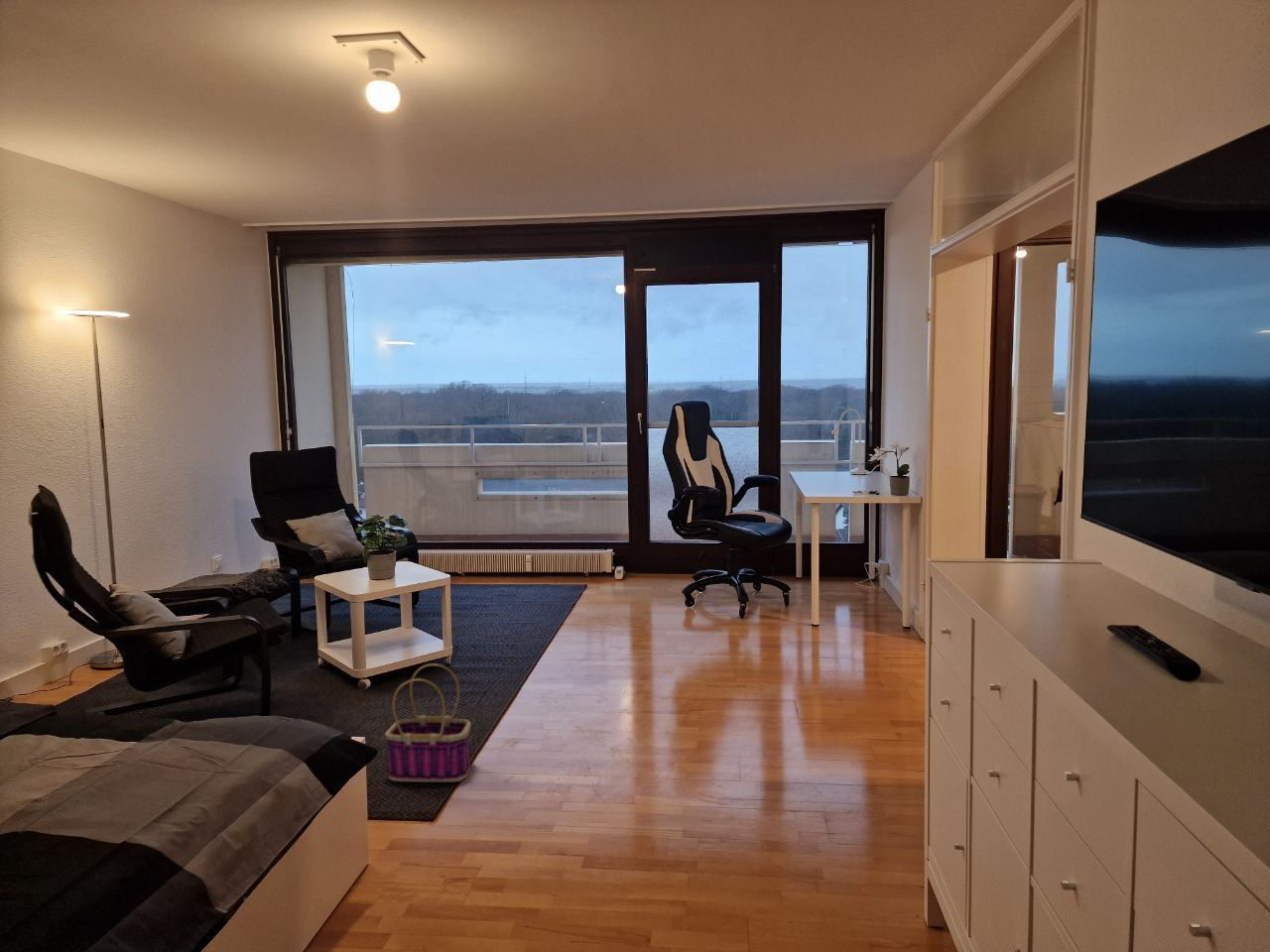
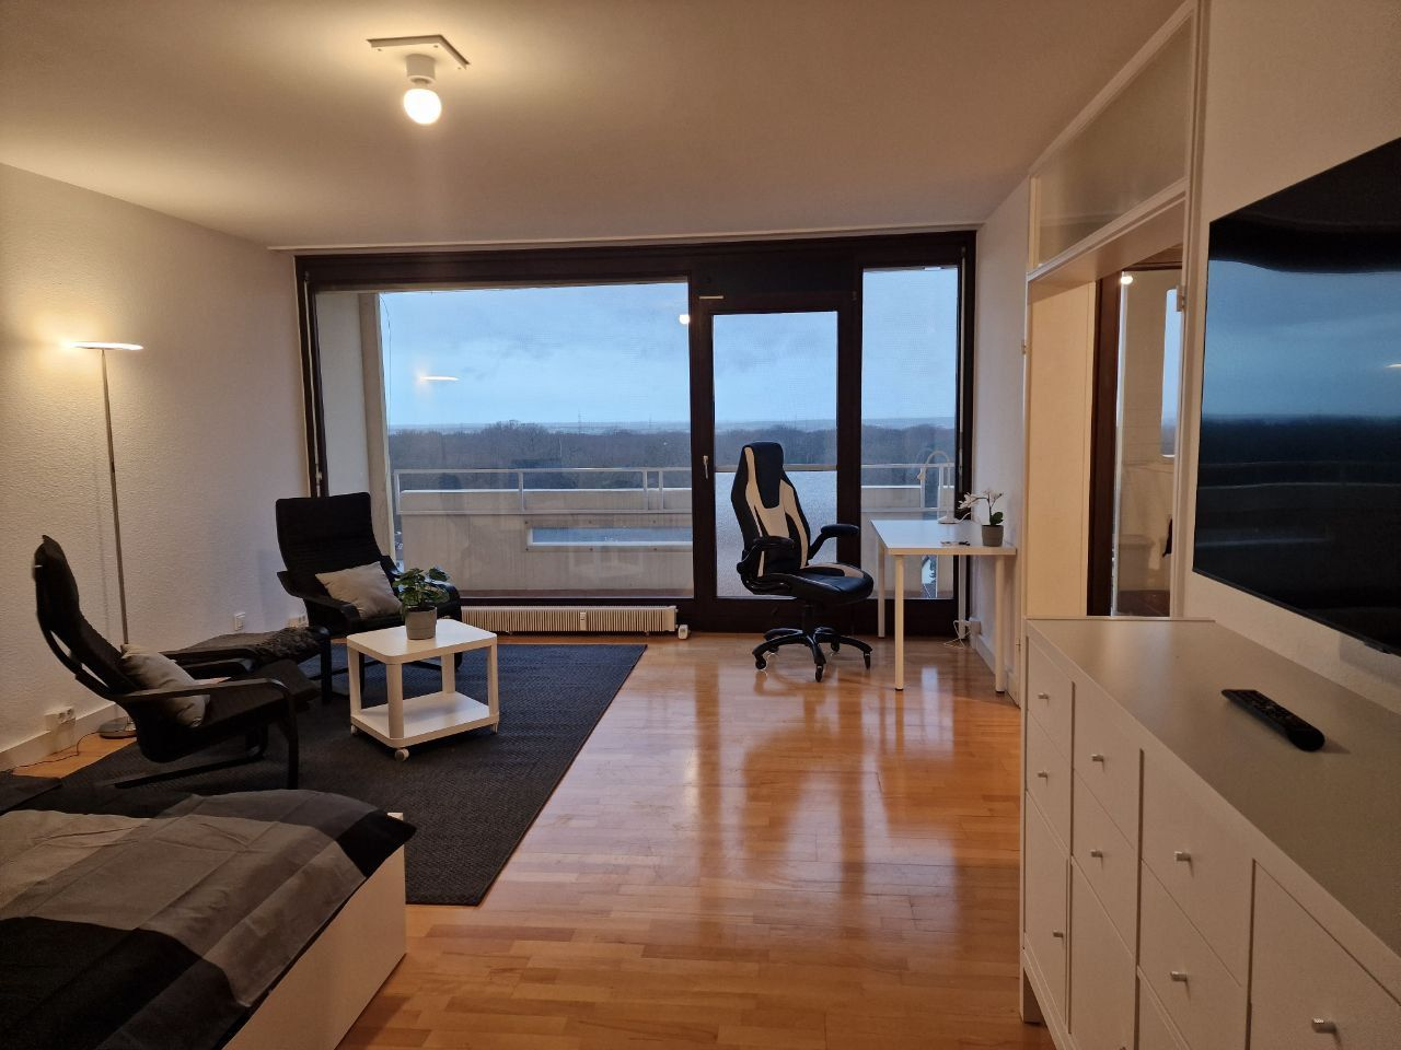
- basket [384,662,471,783]
